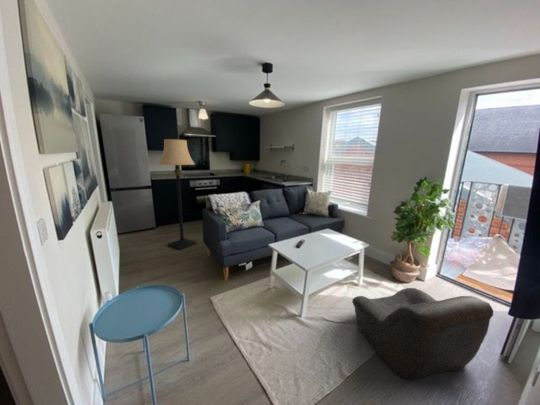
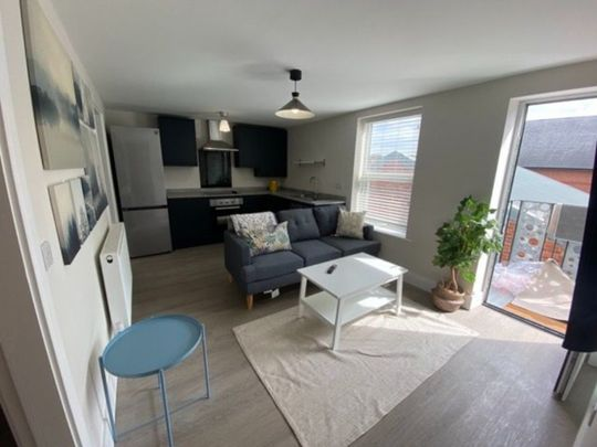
- lamp [157,138,198,251]
- armchair [351,287,494,379]
